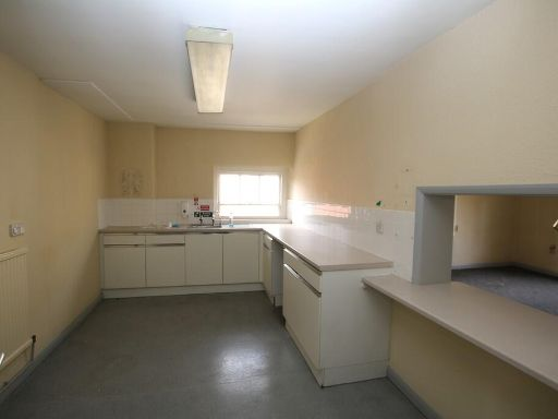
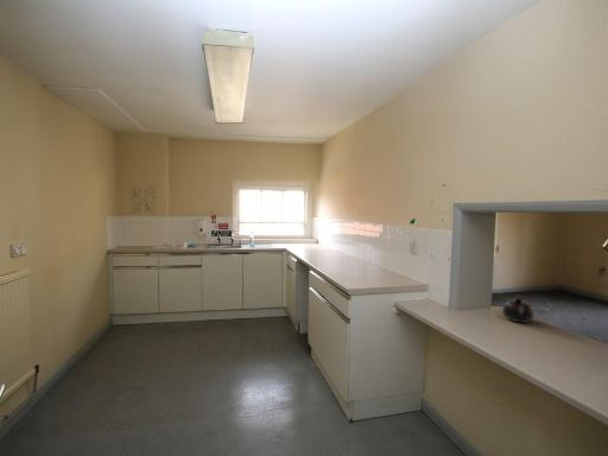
+ teapot [501,296,536,324]
